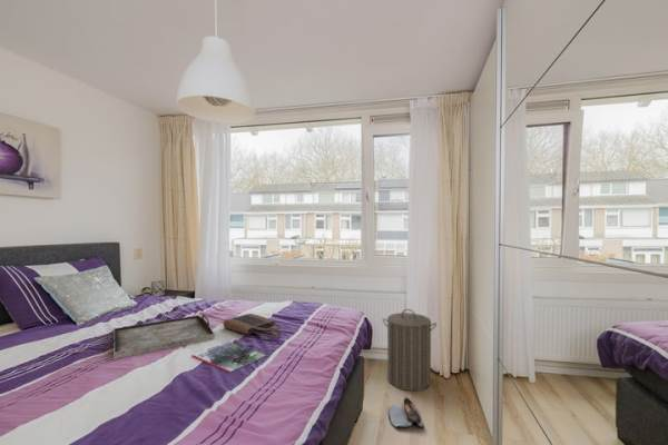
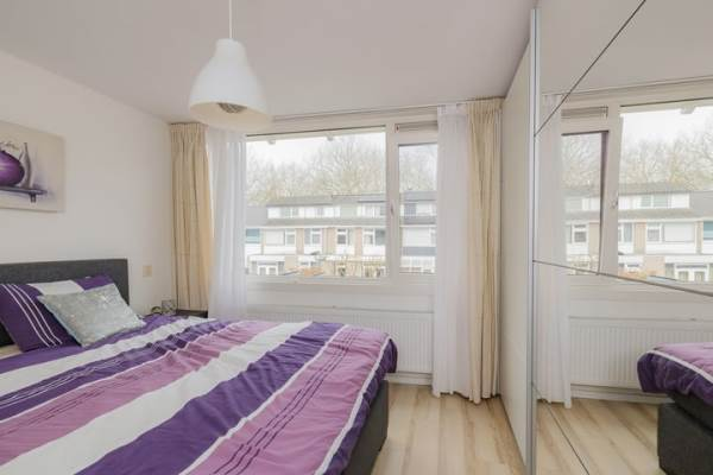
- shoe [387,396,425,428]
- tote bag [223,313,282,339]
- serving tray [112,313,216,359]
- laundry hamper [382,308,438,392]
- magazine [191,340,266,374]
